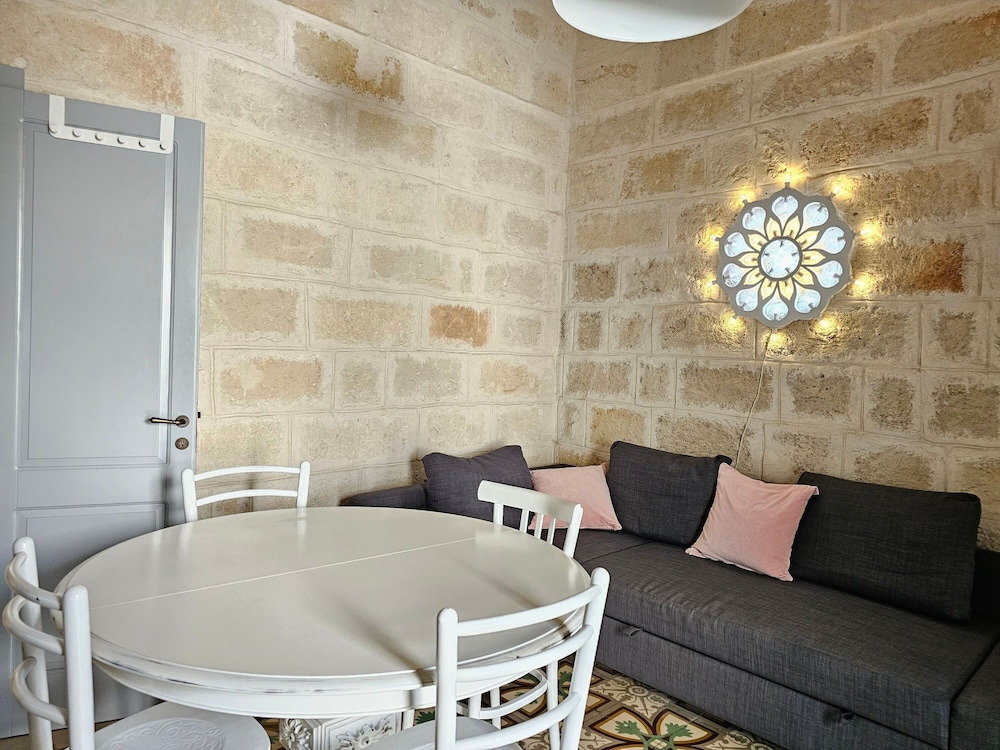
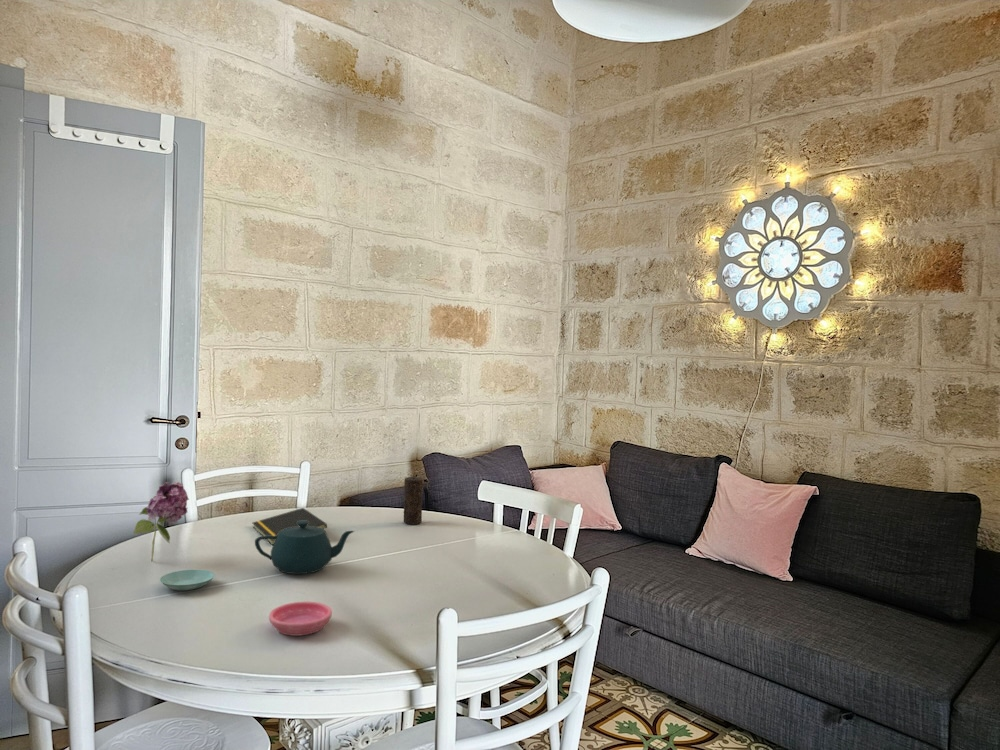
+ saucer [159,569,216,592]
+ flower [132,481,190,562]
+ teapot [254,521,355,575]
+ candle [403,476,424,525]
+ saucer [268,601,333,637]
+ notepad [252,507,328,546]
